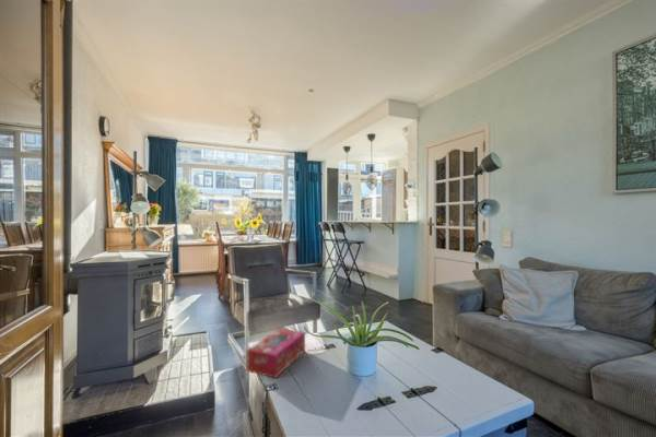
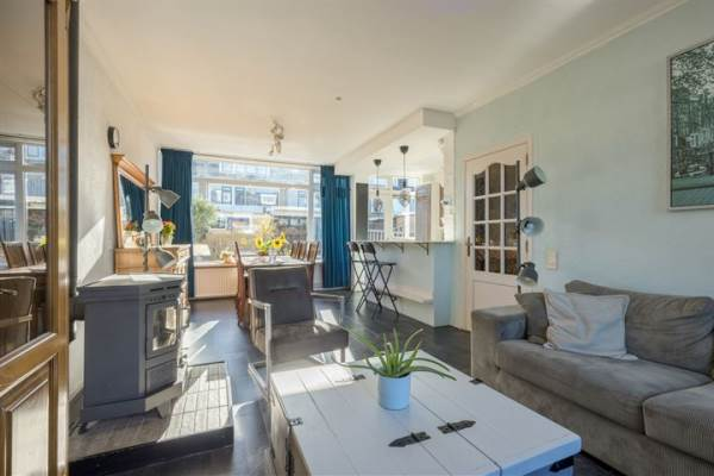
- tissue box [246,327,306,379]
